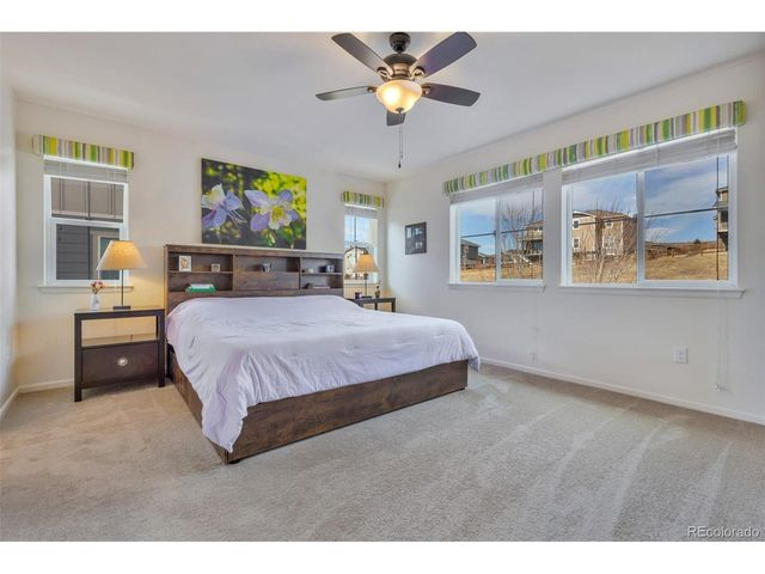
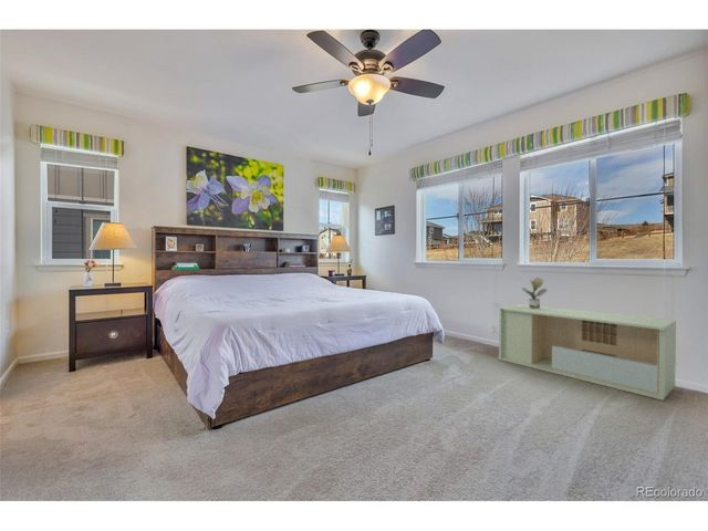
+ storage bench [498,303,677,402]
+ potted plant [521,277,548,308]
